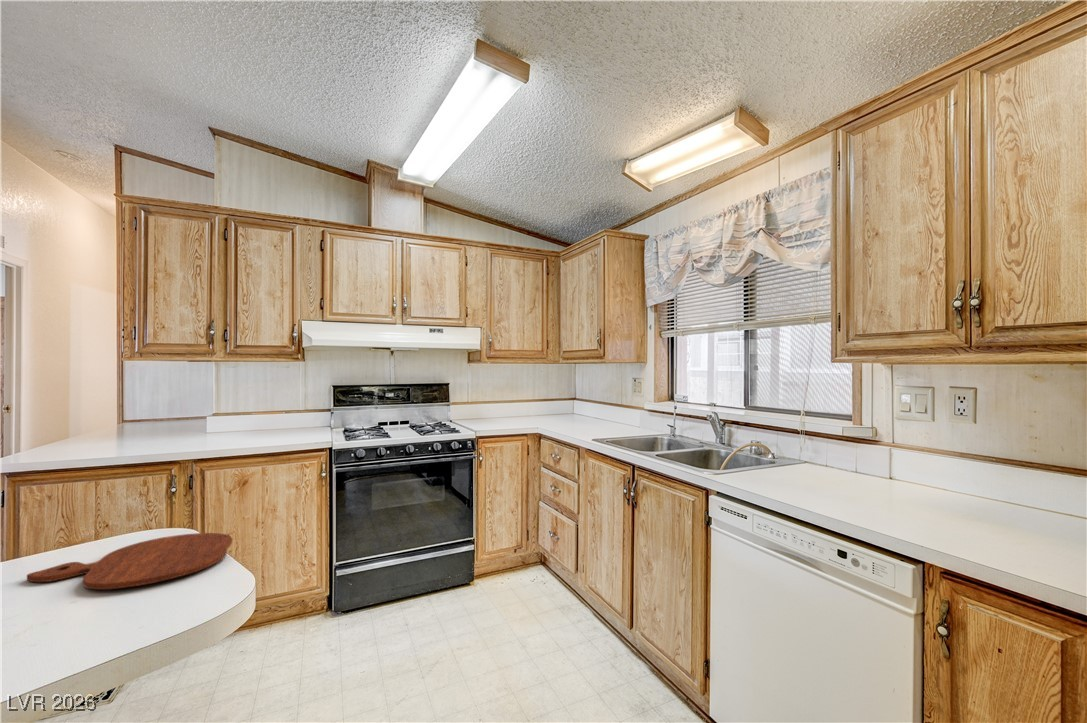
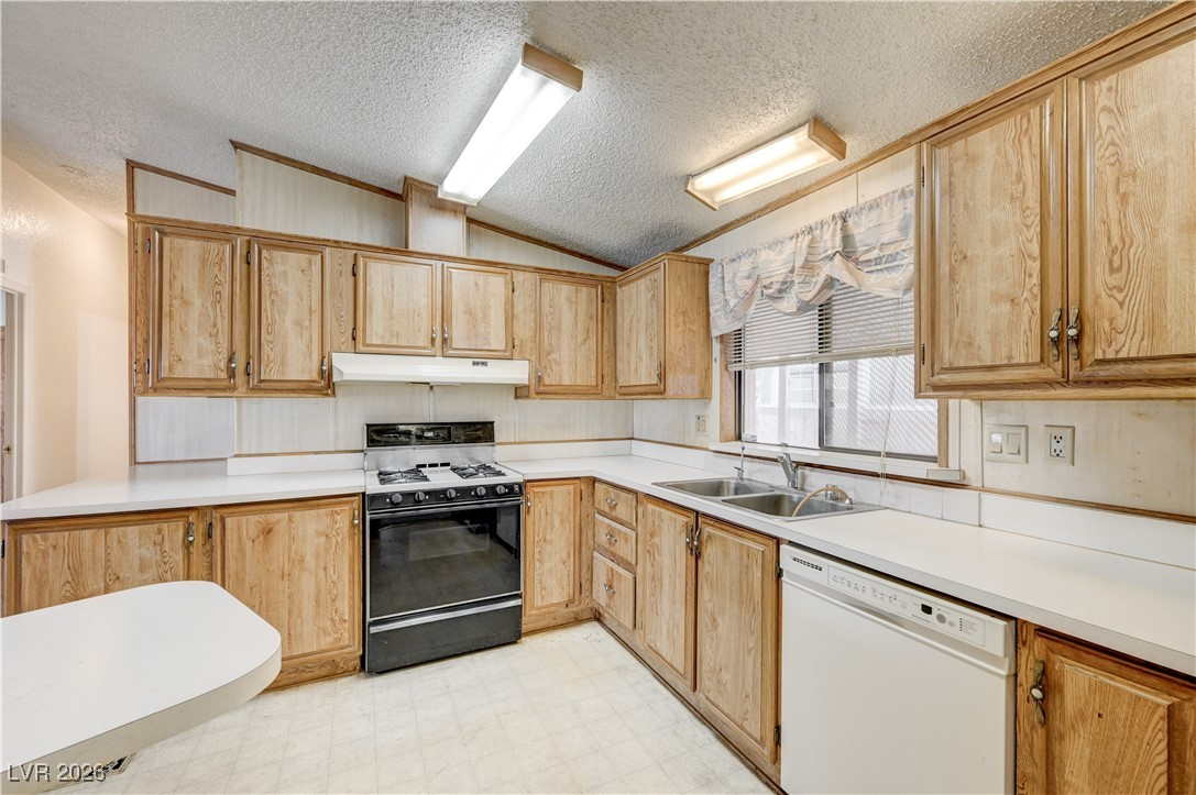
- cutting board [26,532,233,590]
